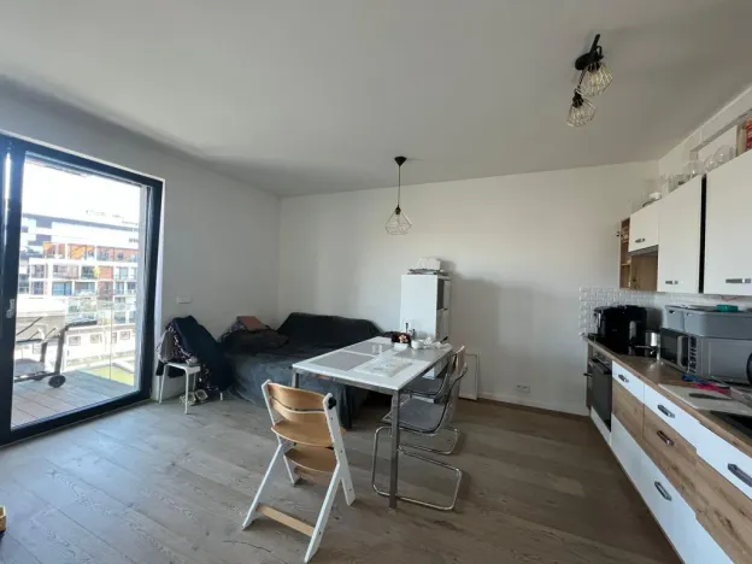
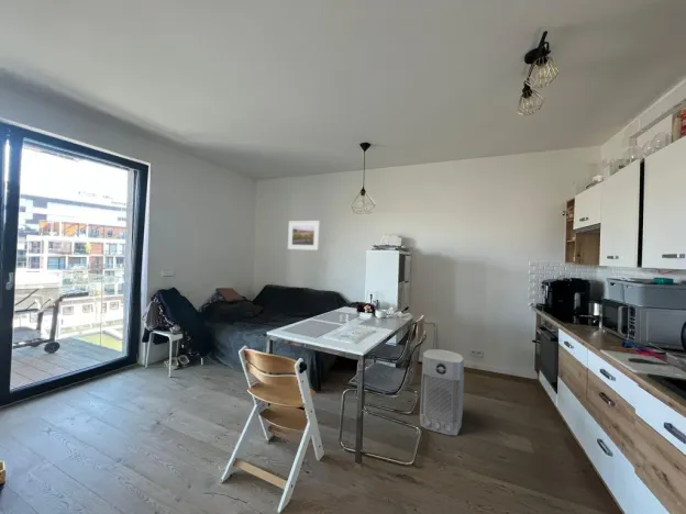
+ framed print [287,220,321,252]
+ air purifier [419,348,465,436]
